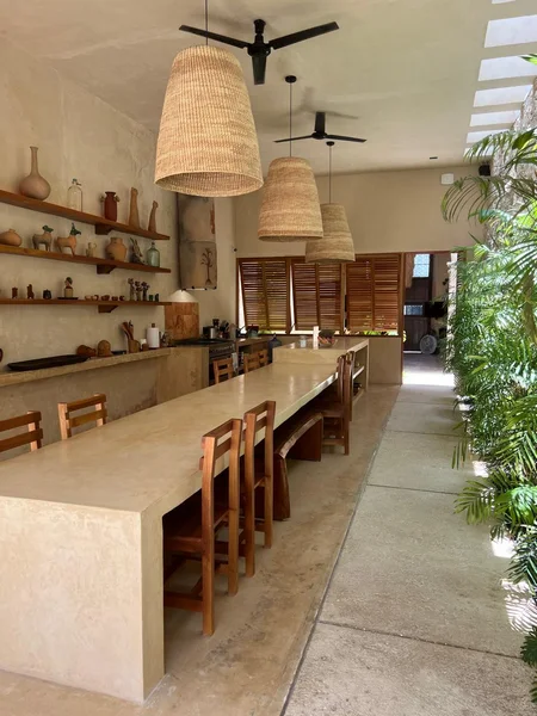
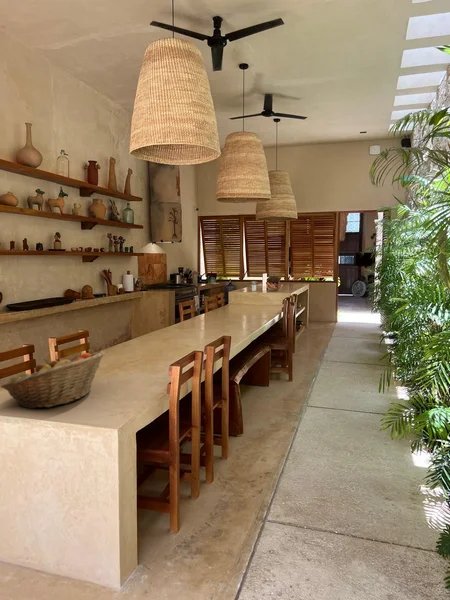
+ fruit basket [0,349,106,410]
